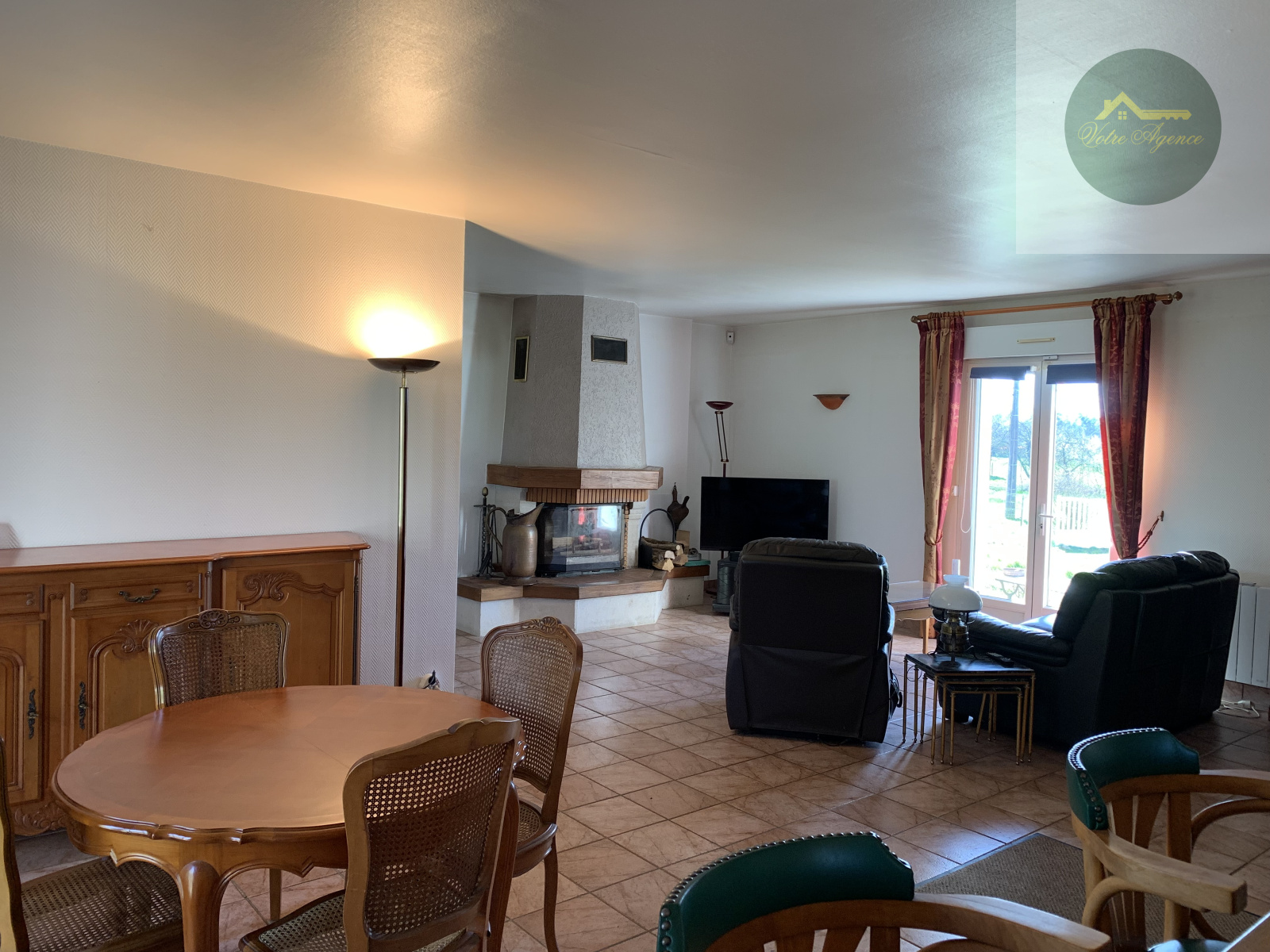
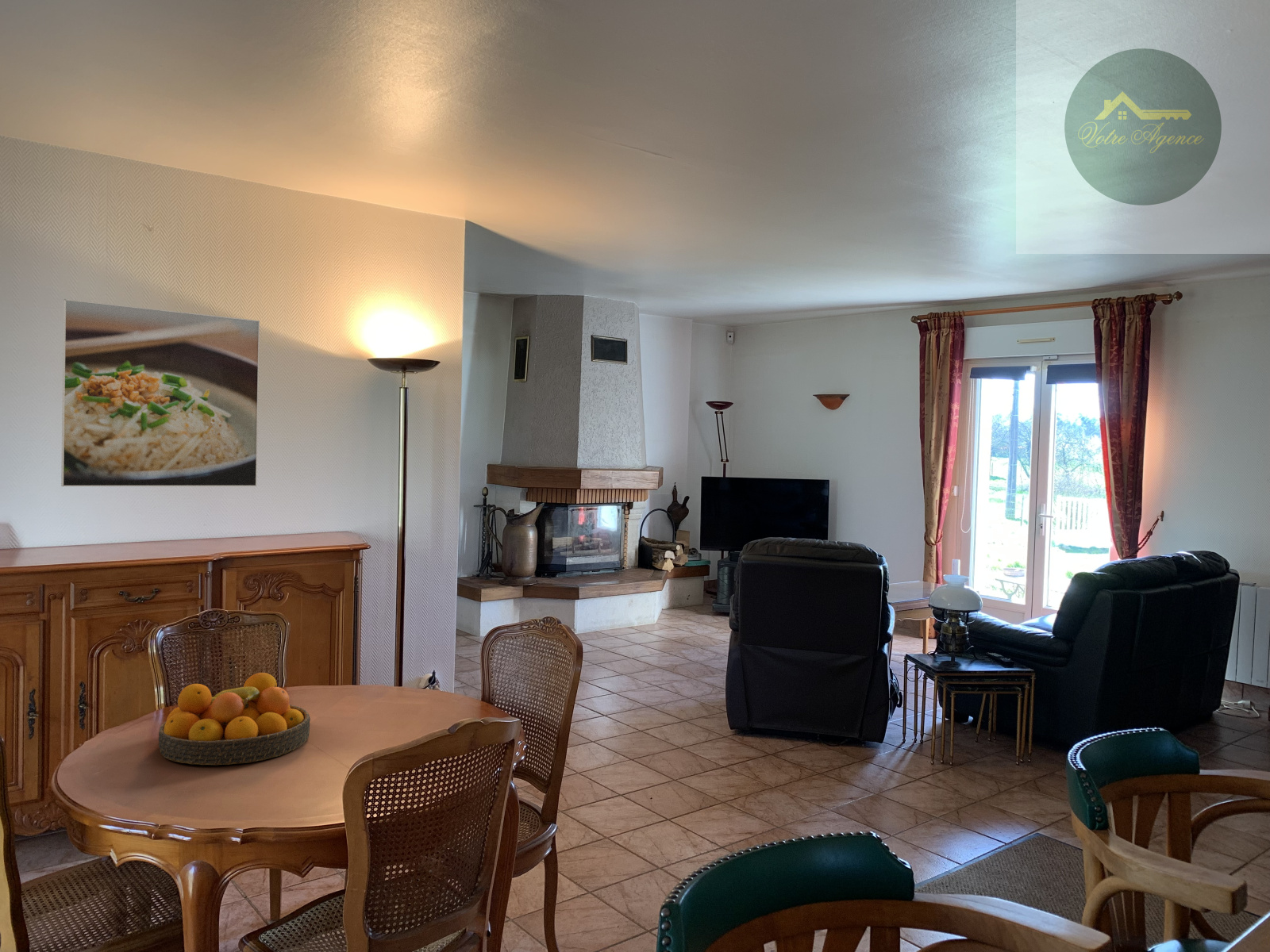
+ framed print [60,298,260,487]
+ fruit bowl [158,672,311,766]
